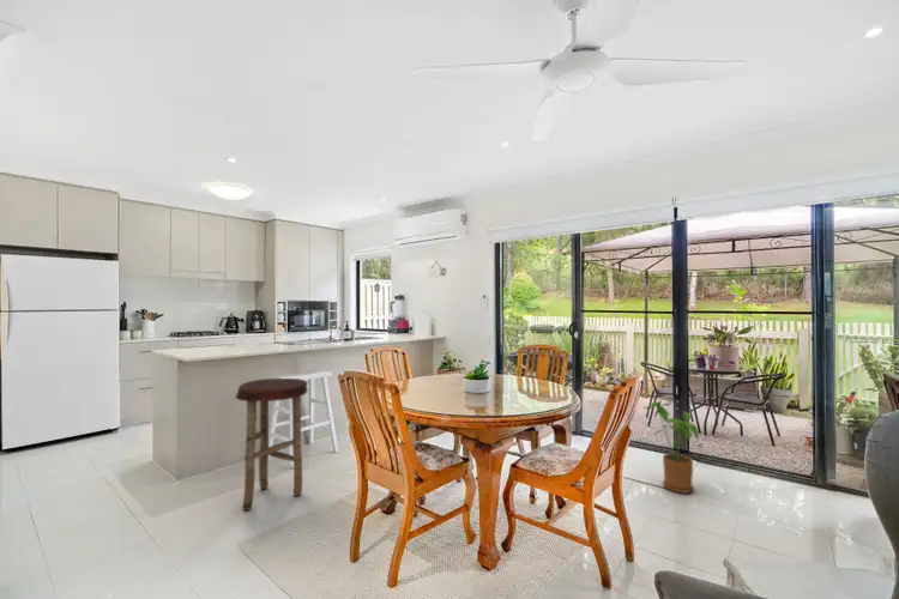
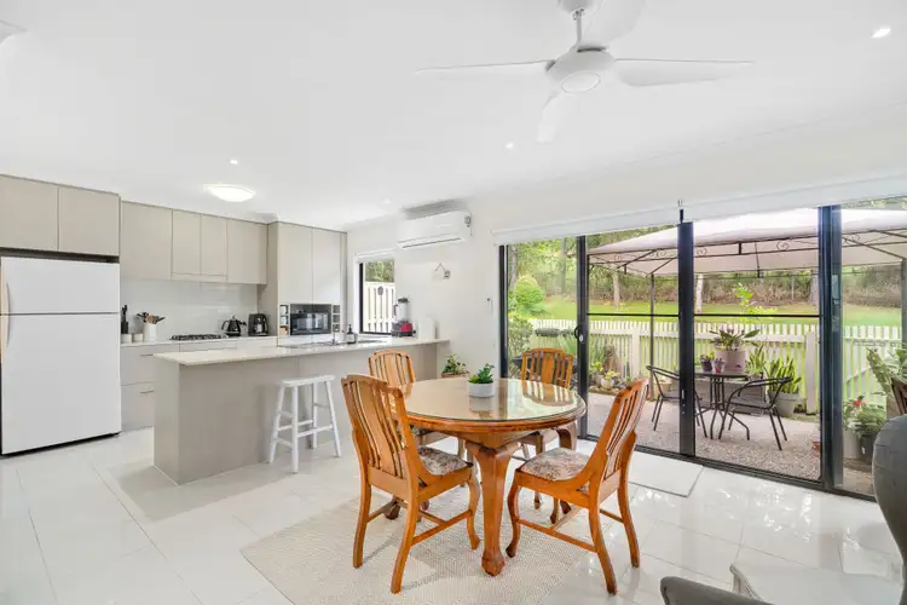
- stool [235,377,309,512]
- house plant [641,397,700,495]
